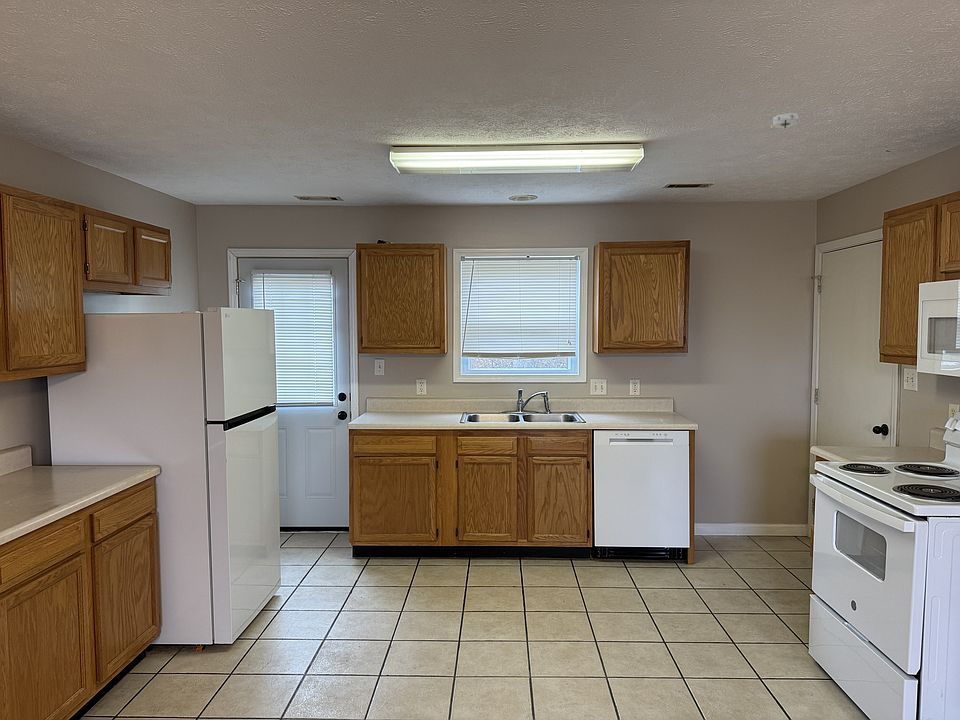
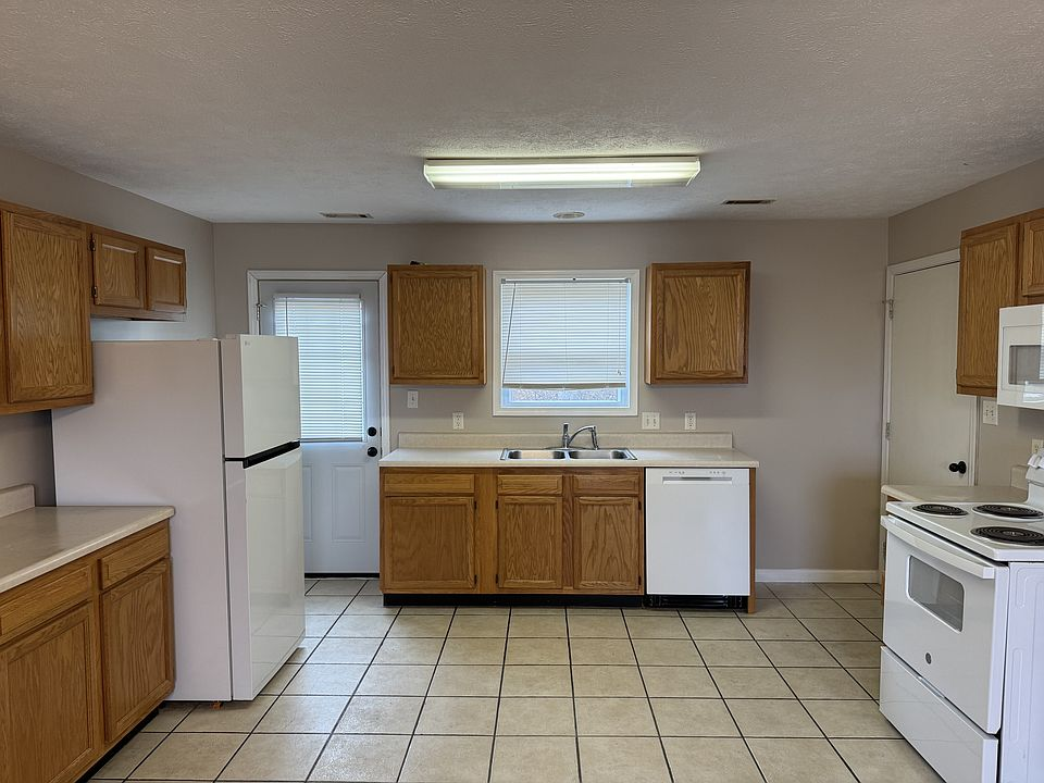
- smoke detector [768,112,802,132]
